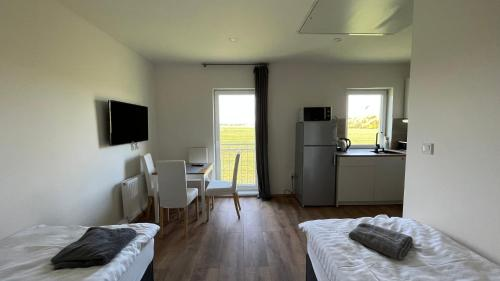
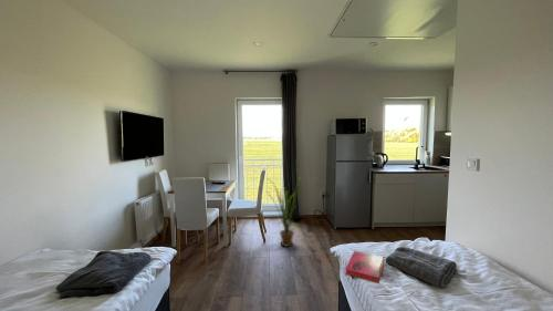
+ house plant [264,175,302,248]
+ hardback book [344,250,386,284]
